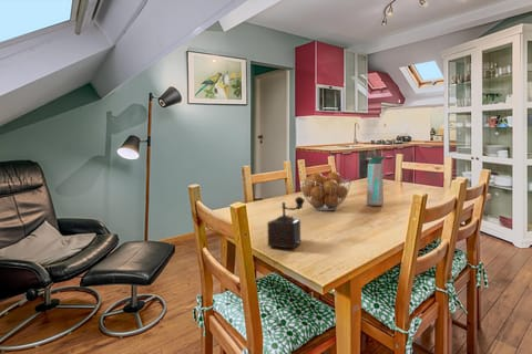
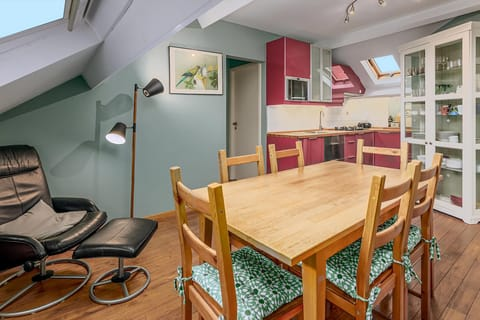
- fruit basket [299,170,351,211]
- water bottle [366,155,387,207]
- pepper mill [266,196,306,249]
